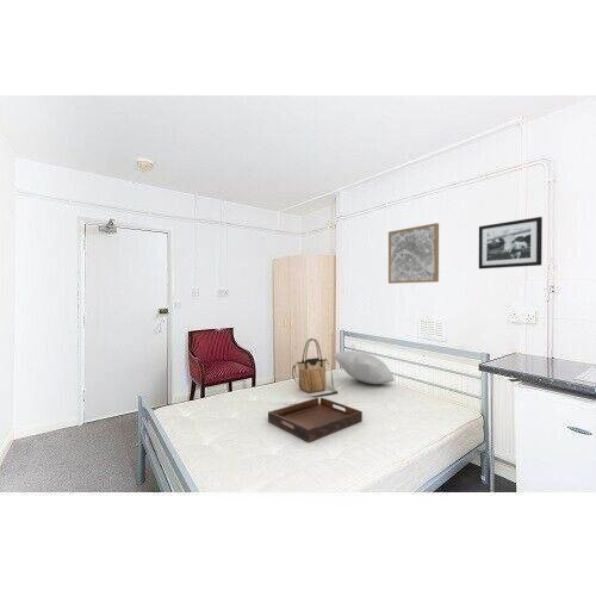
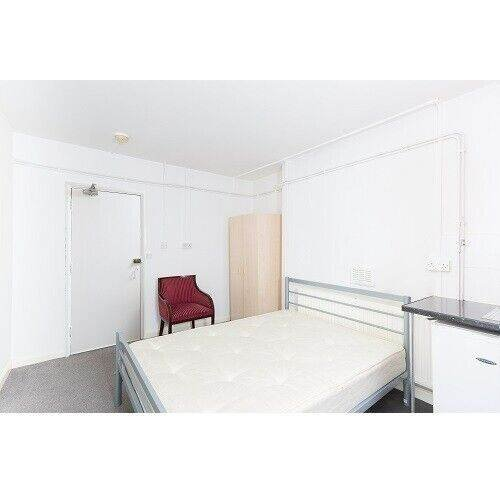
- tote bag [291,337,339,398]
- wall art [387,222,440,285]
- picture frame [478,216,544,271]
- serving tray [267,397,364,443]
- pillow [333,350,396,385]
